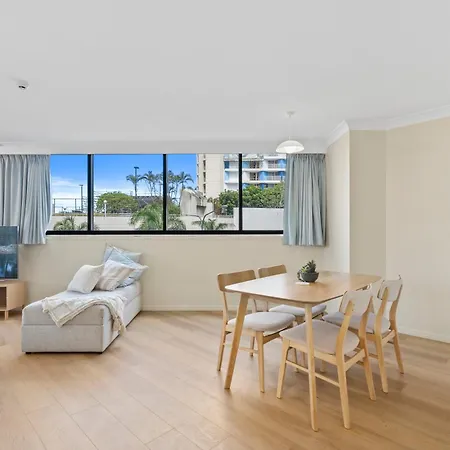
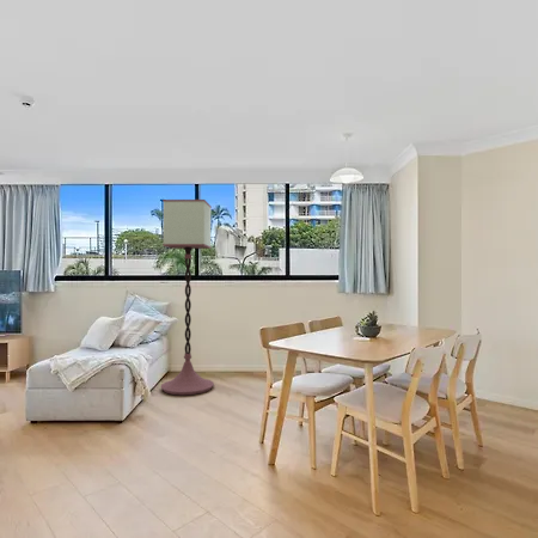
+ floor lamp [160,198,215,397]
